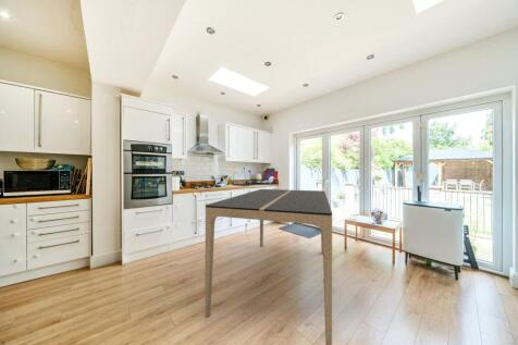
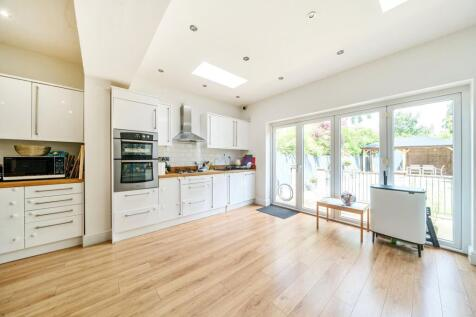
- dining table [205,188,333,345]
